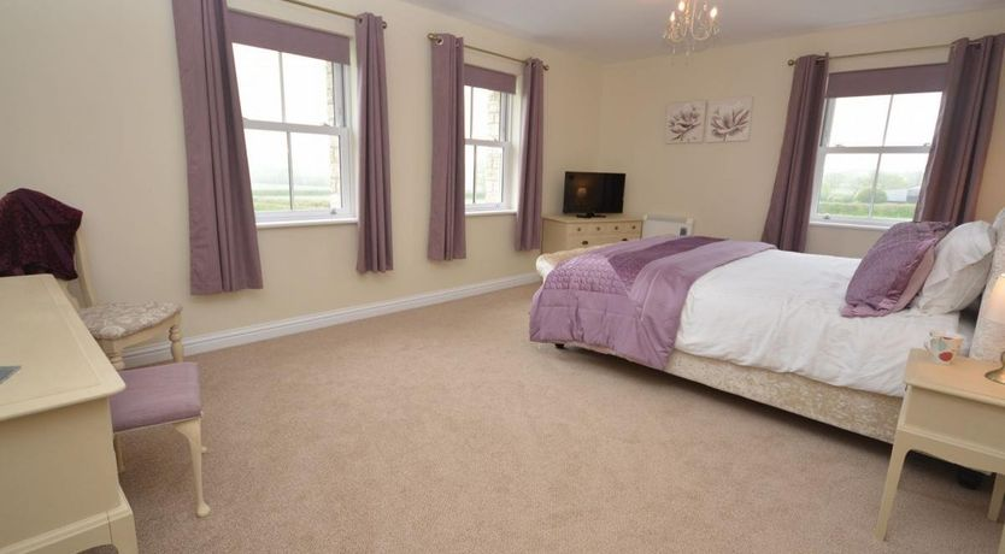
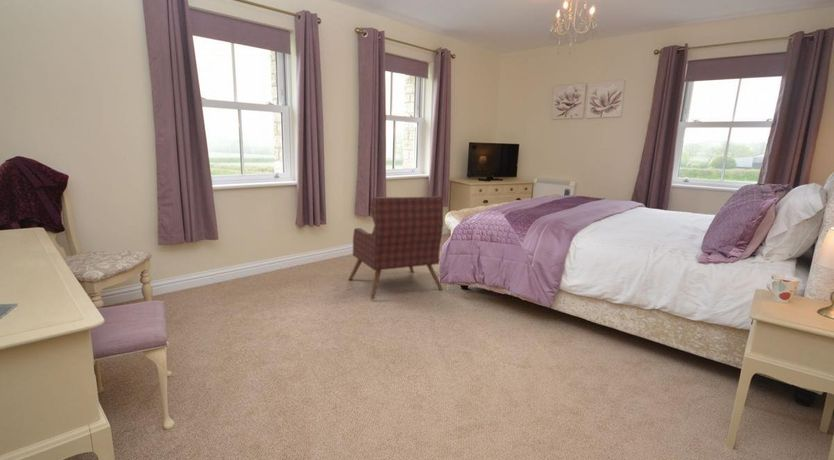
+ armchair [348,195,444,300]
